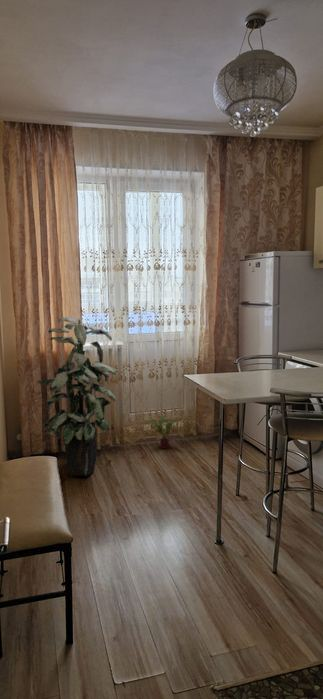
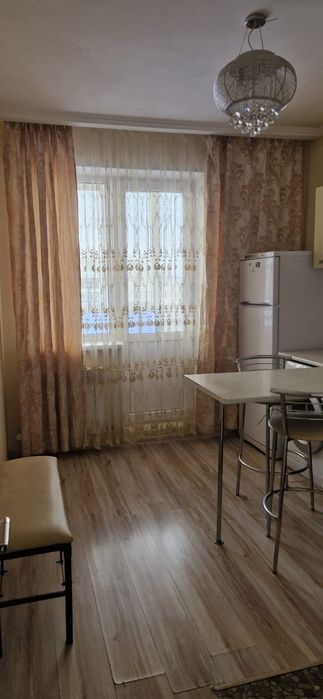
- potted plant [148,414,180,450]
- indoor plant [36,316,117,477]
